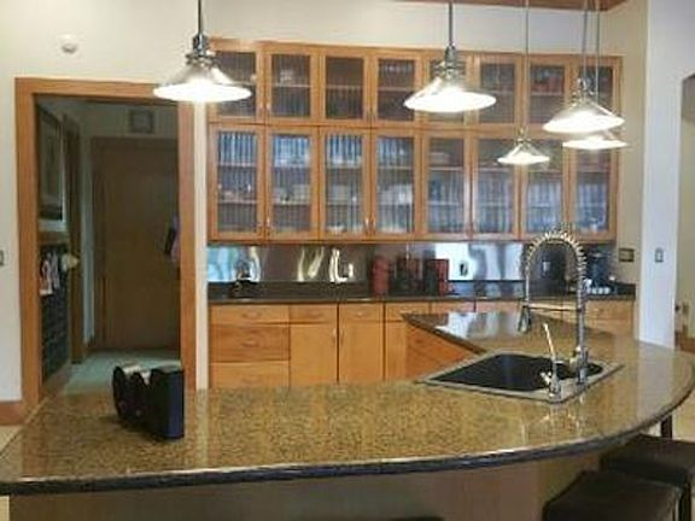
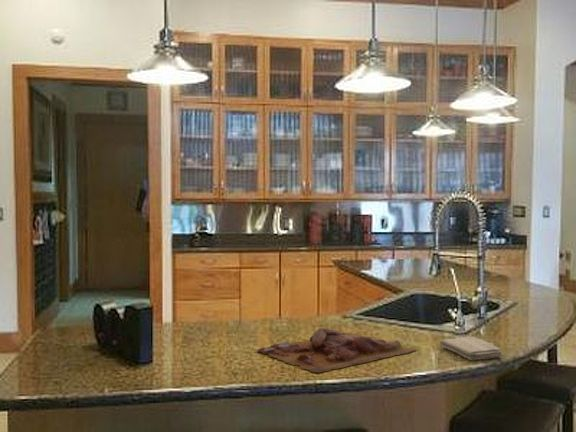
+ cutting board [256,327,418,374]
+ washcloth [439,336,504,361]
